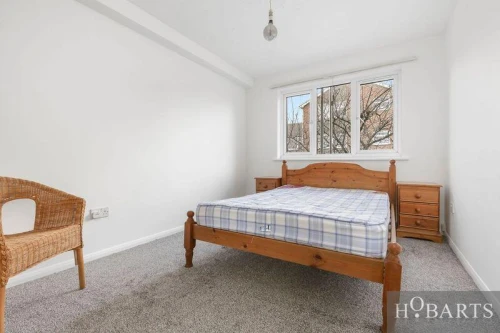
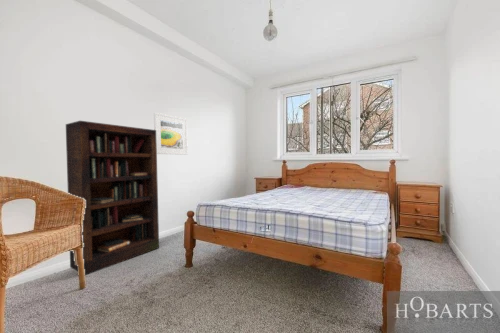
+ bookcase [65,120,160,276]
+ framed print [153,112,189,156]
